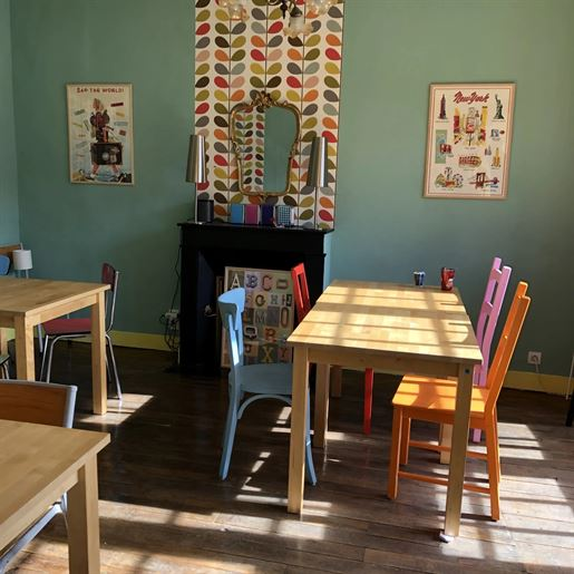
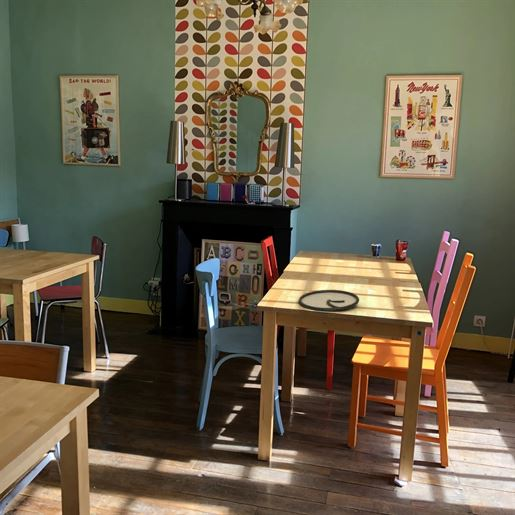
+ plate [298,289,360,312]
